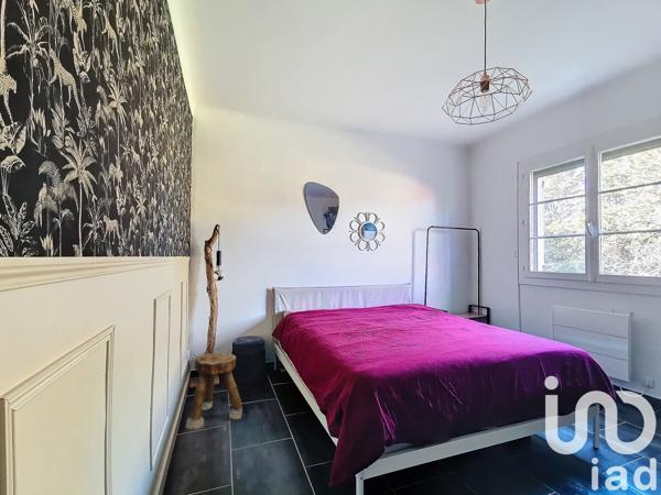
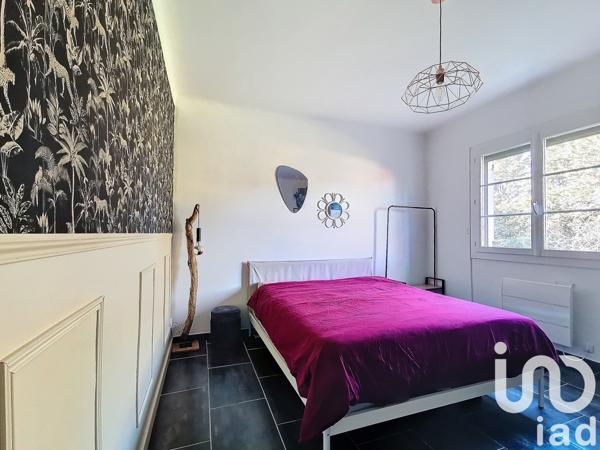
- stool [185,352,243,431]
